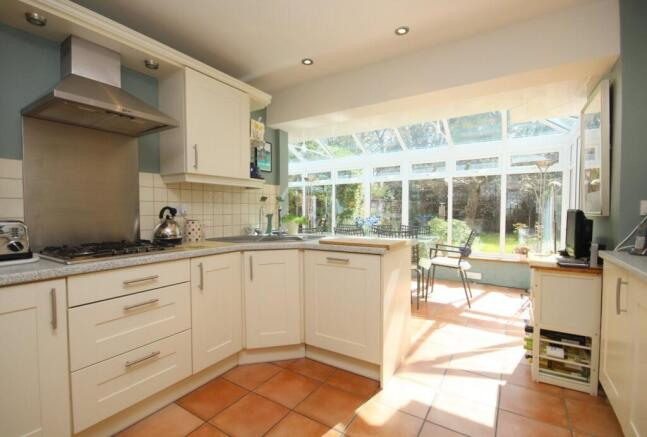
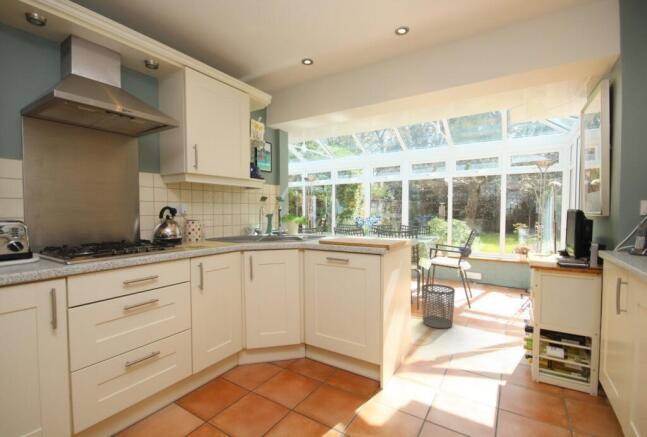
+ waste bin [421,283,456,329]
